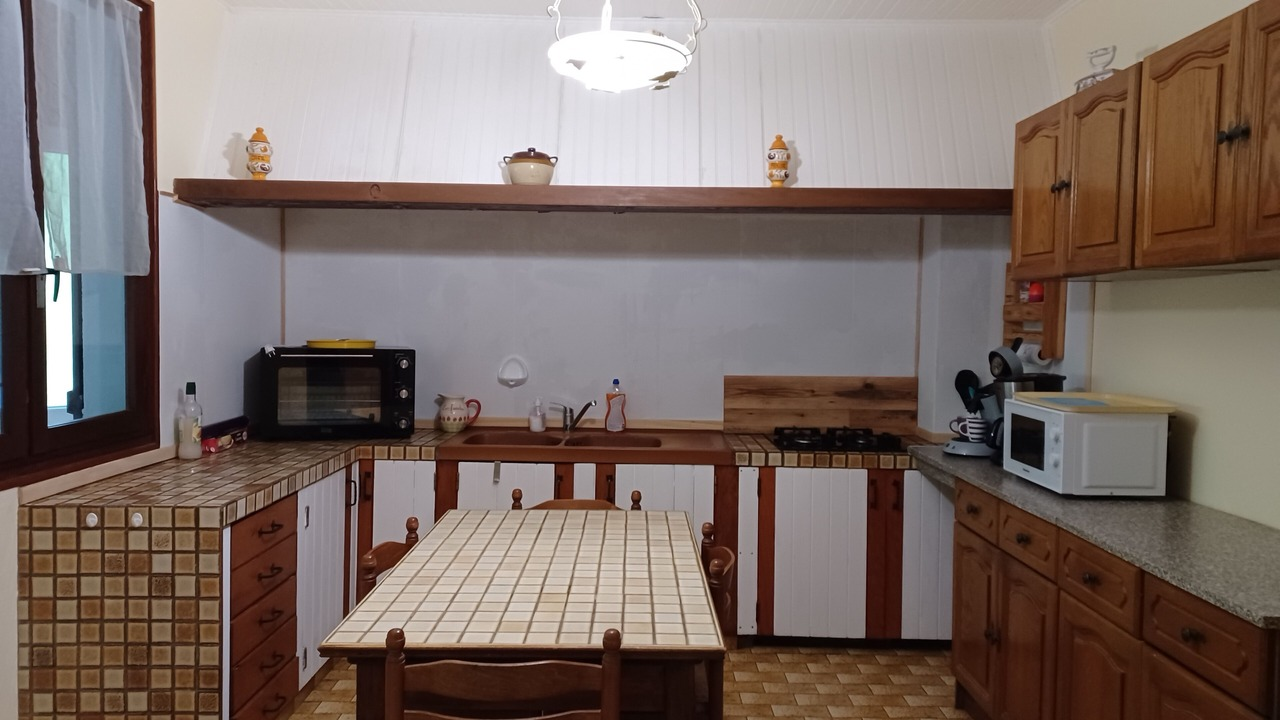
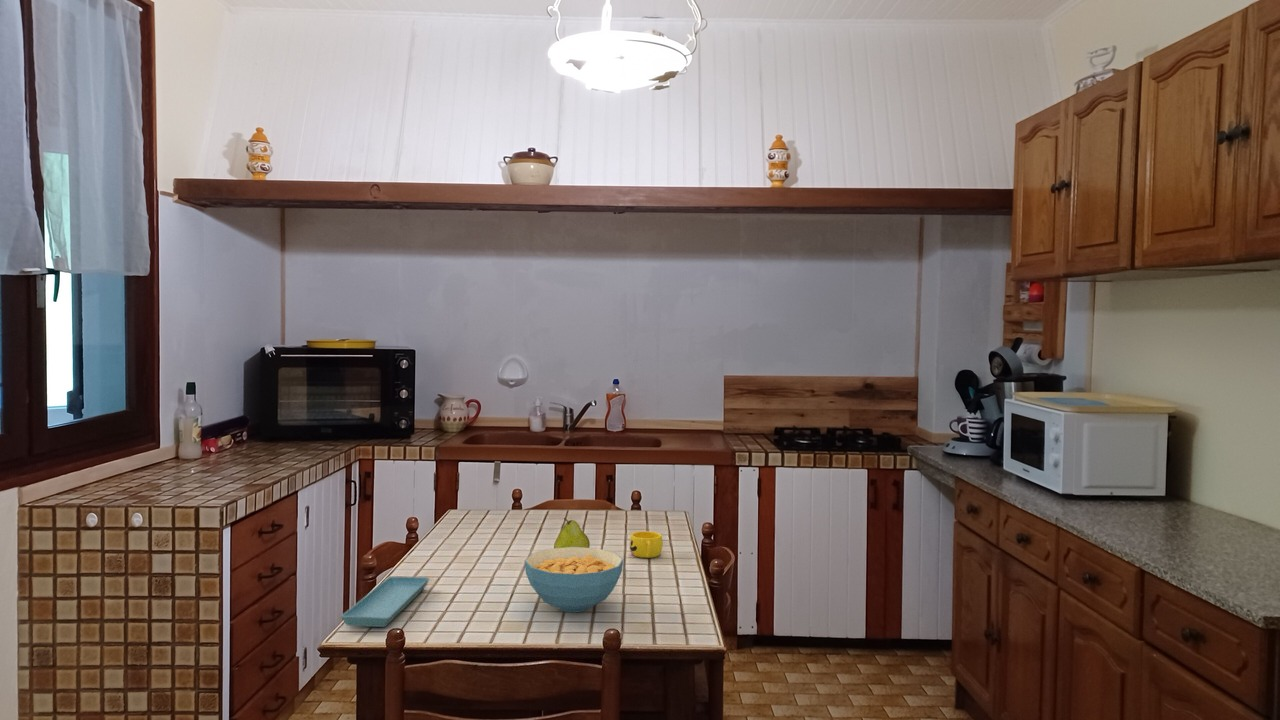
+ cereal bowl [523,547,624,613]
+ cup [629,530,664,559]
+ fruit [553,517,591,548]
+ saucer [340,576,431,628]
